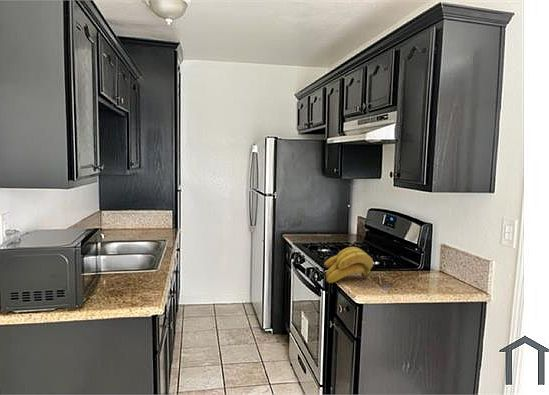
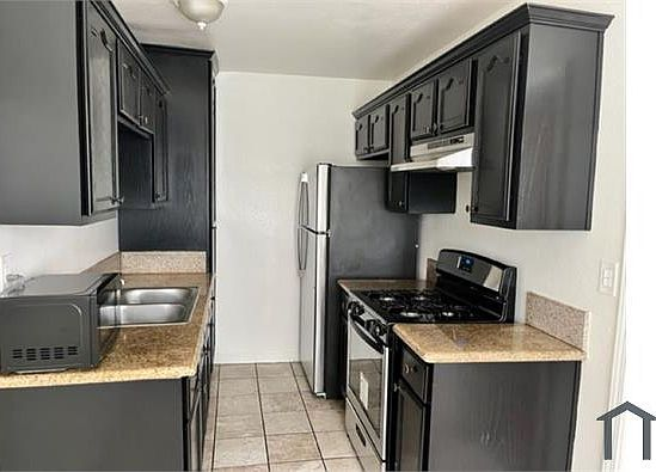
- banana bunch [323,246,374,284]
